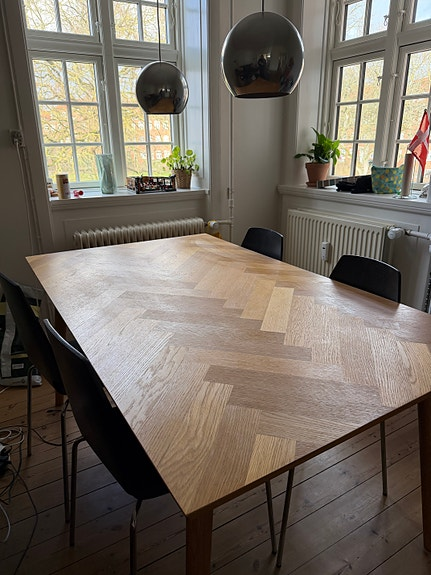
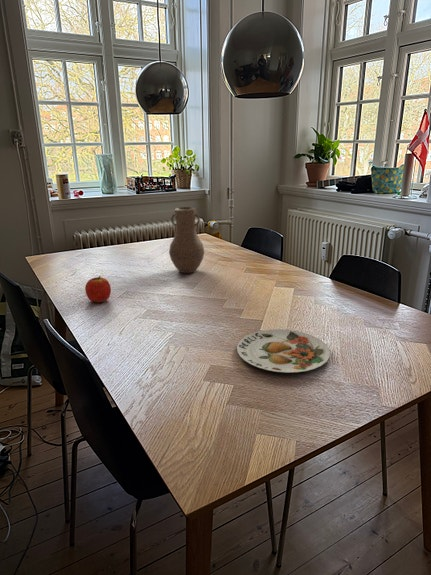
+ apple [84,275,112,303]
+ vase [168,206,205,274]
+ plate [236,328,331,374]
